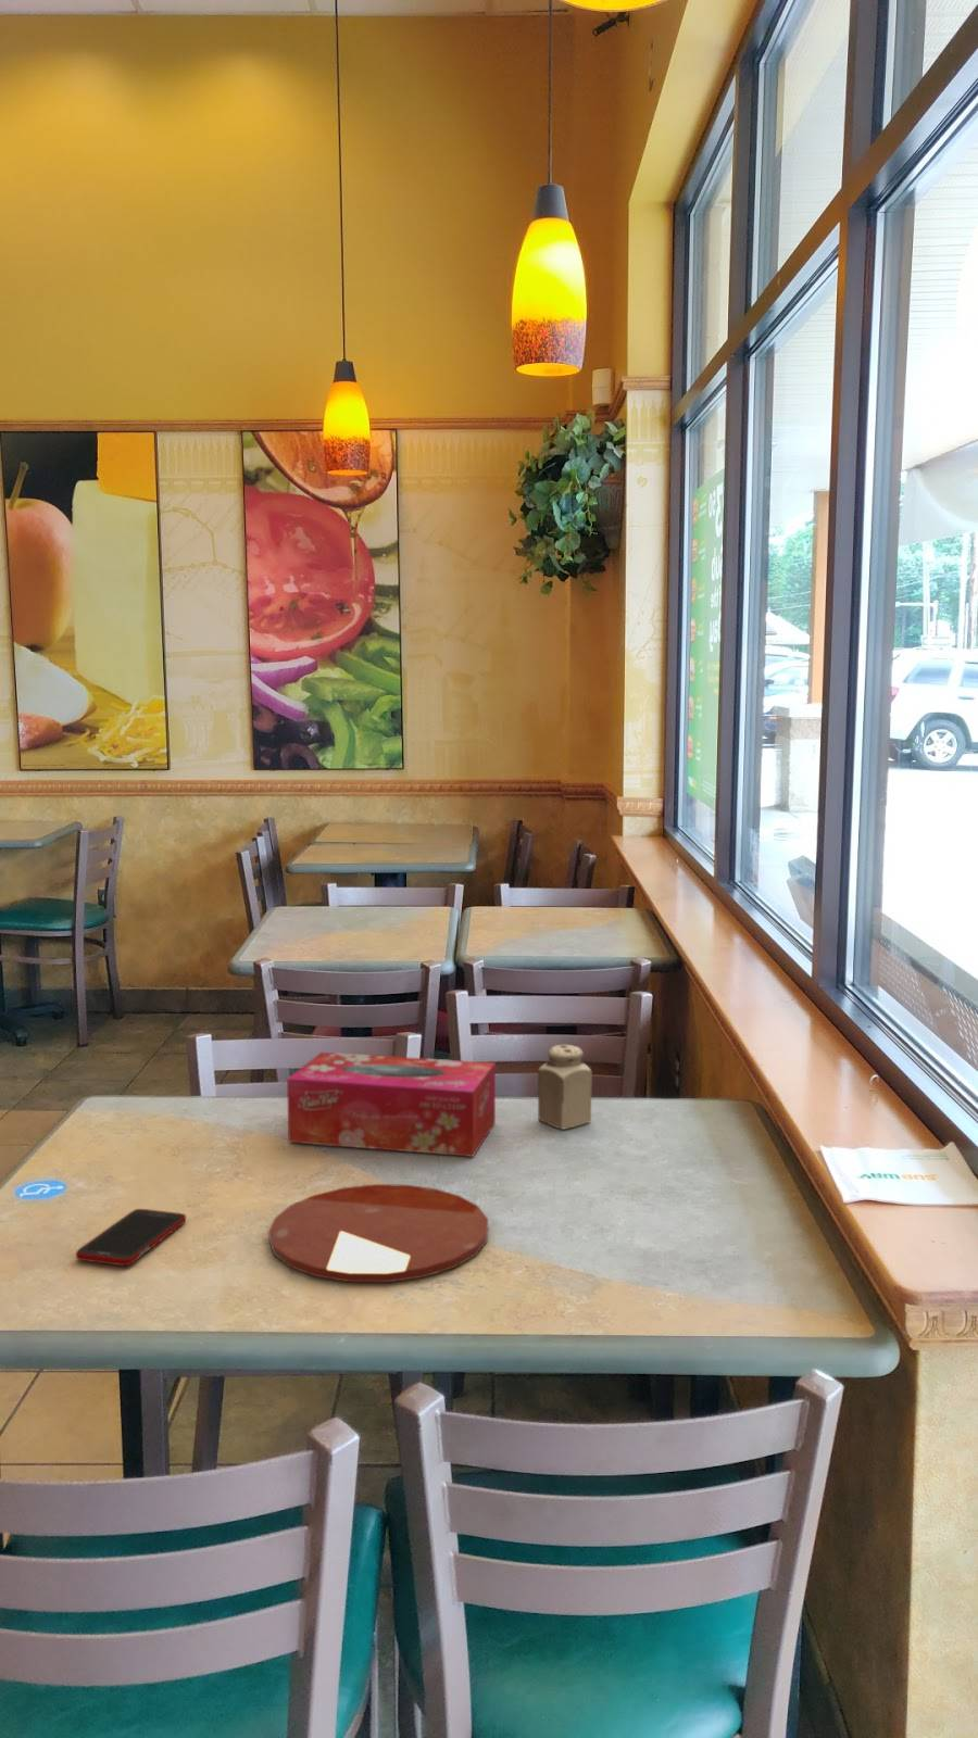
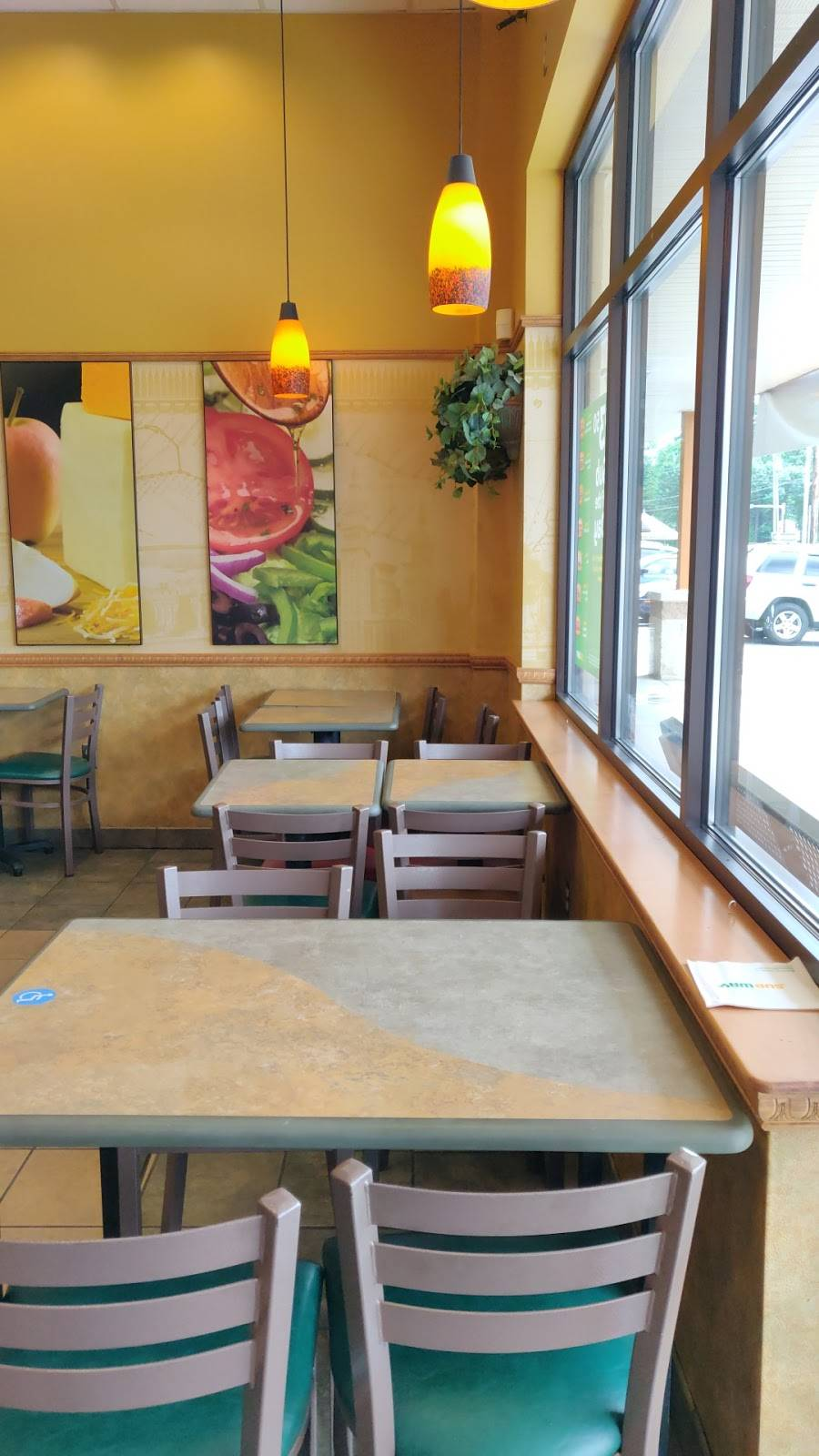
- plate [267,1183,490,1283]
- salt shaker [537,1044,593,1129]
- cell phone [75,1208,187,1266]
- tissue box [285,1052,497,1158]
